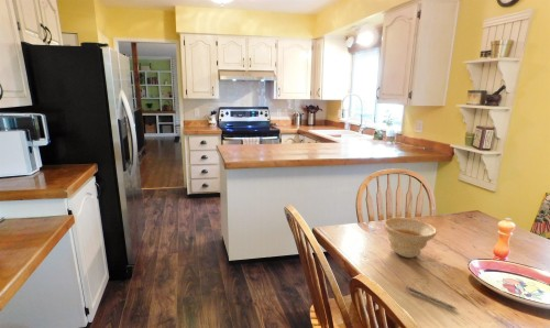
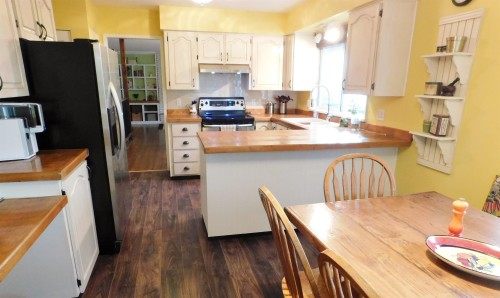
- bowl [383,217,437,259]
- pen [405,286,458,310]
